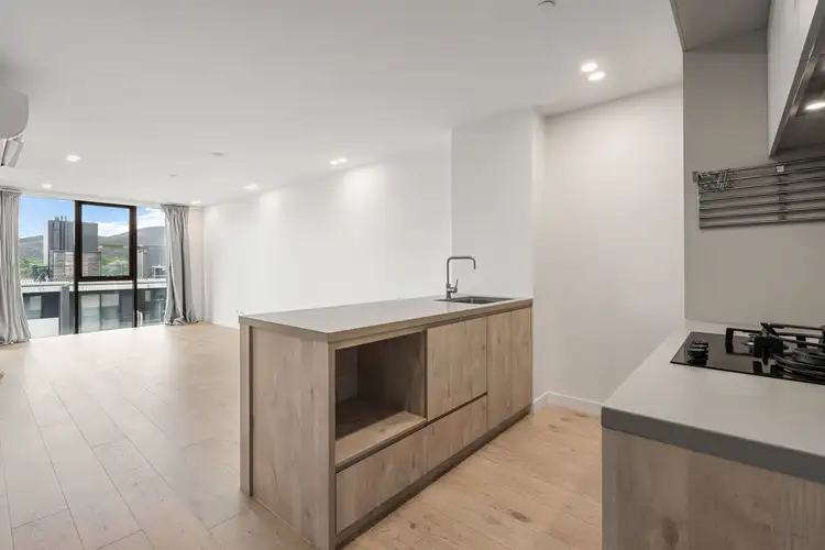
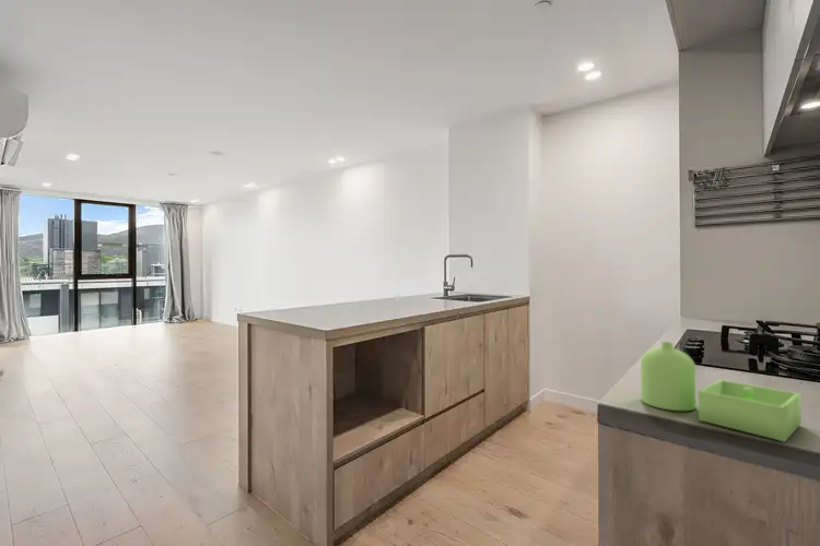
+ soap dispenser [640,341,803,443]
